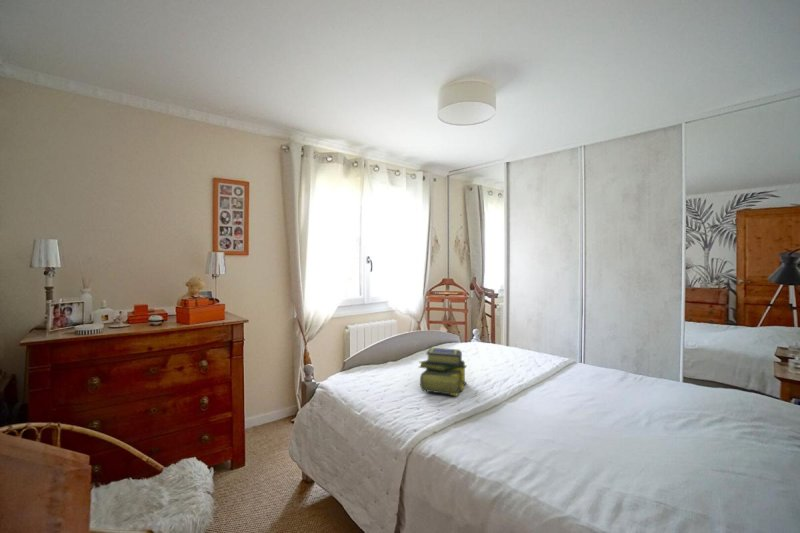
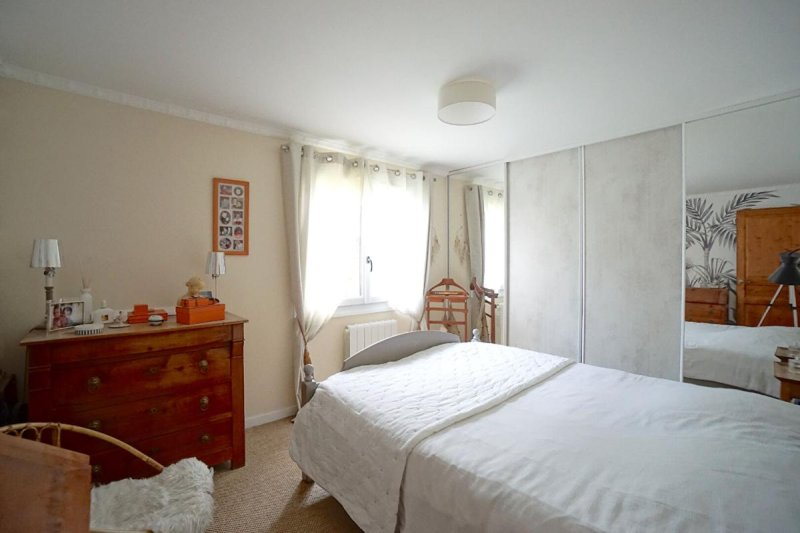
- stack of books [417,347,468,397]
